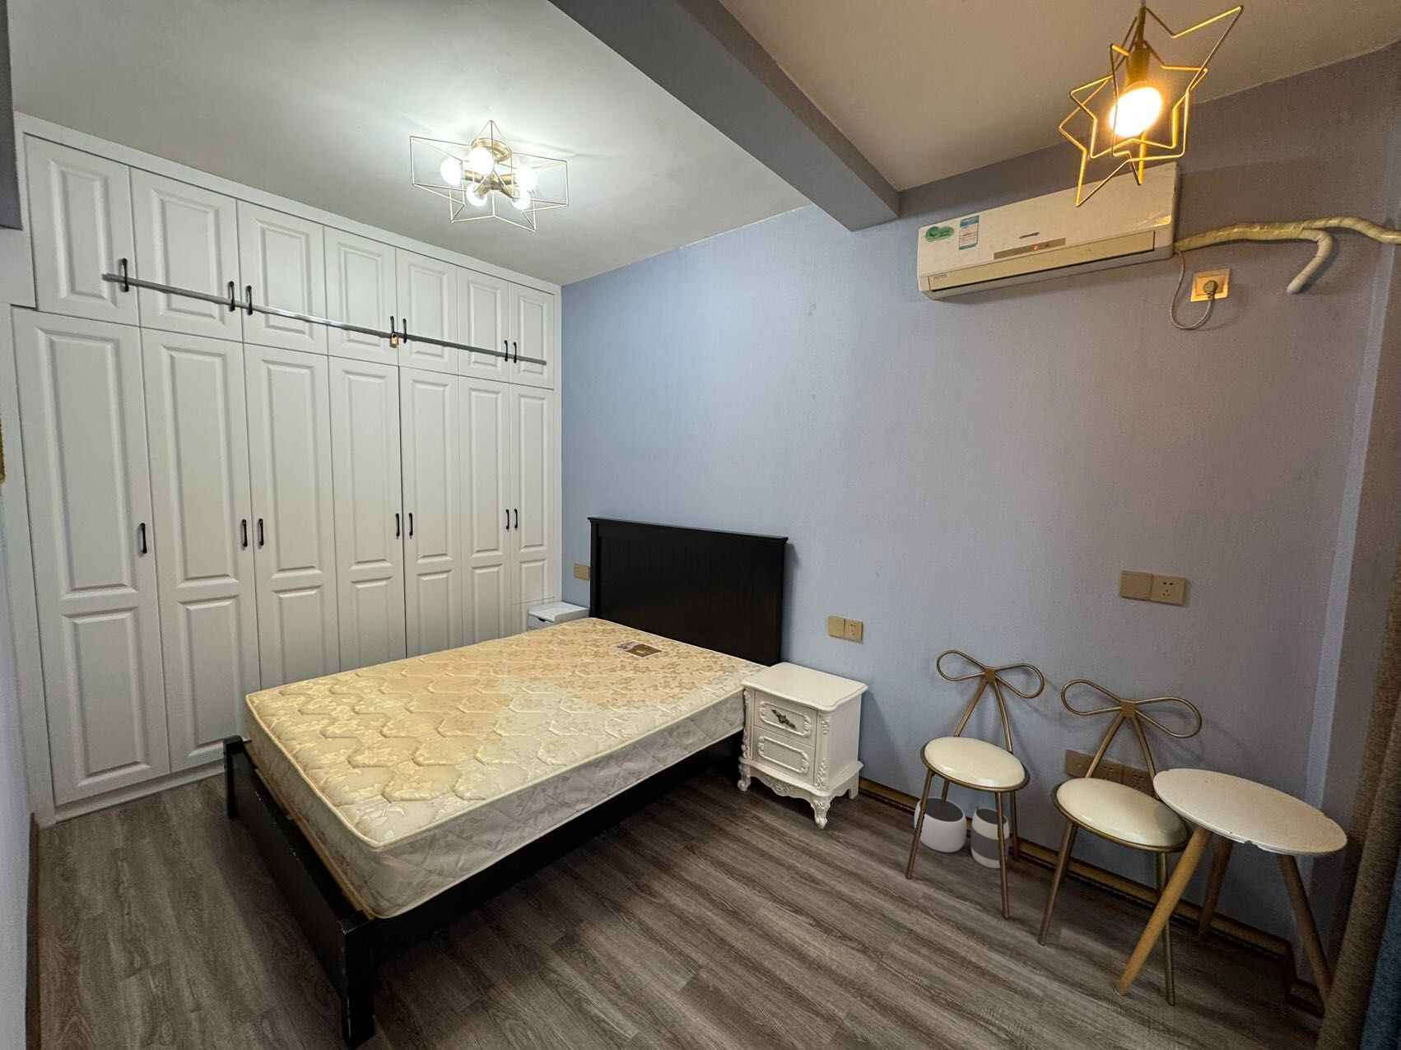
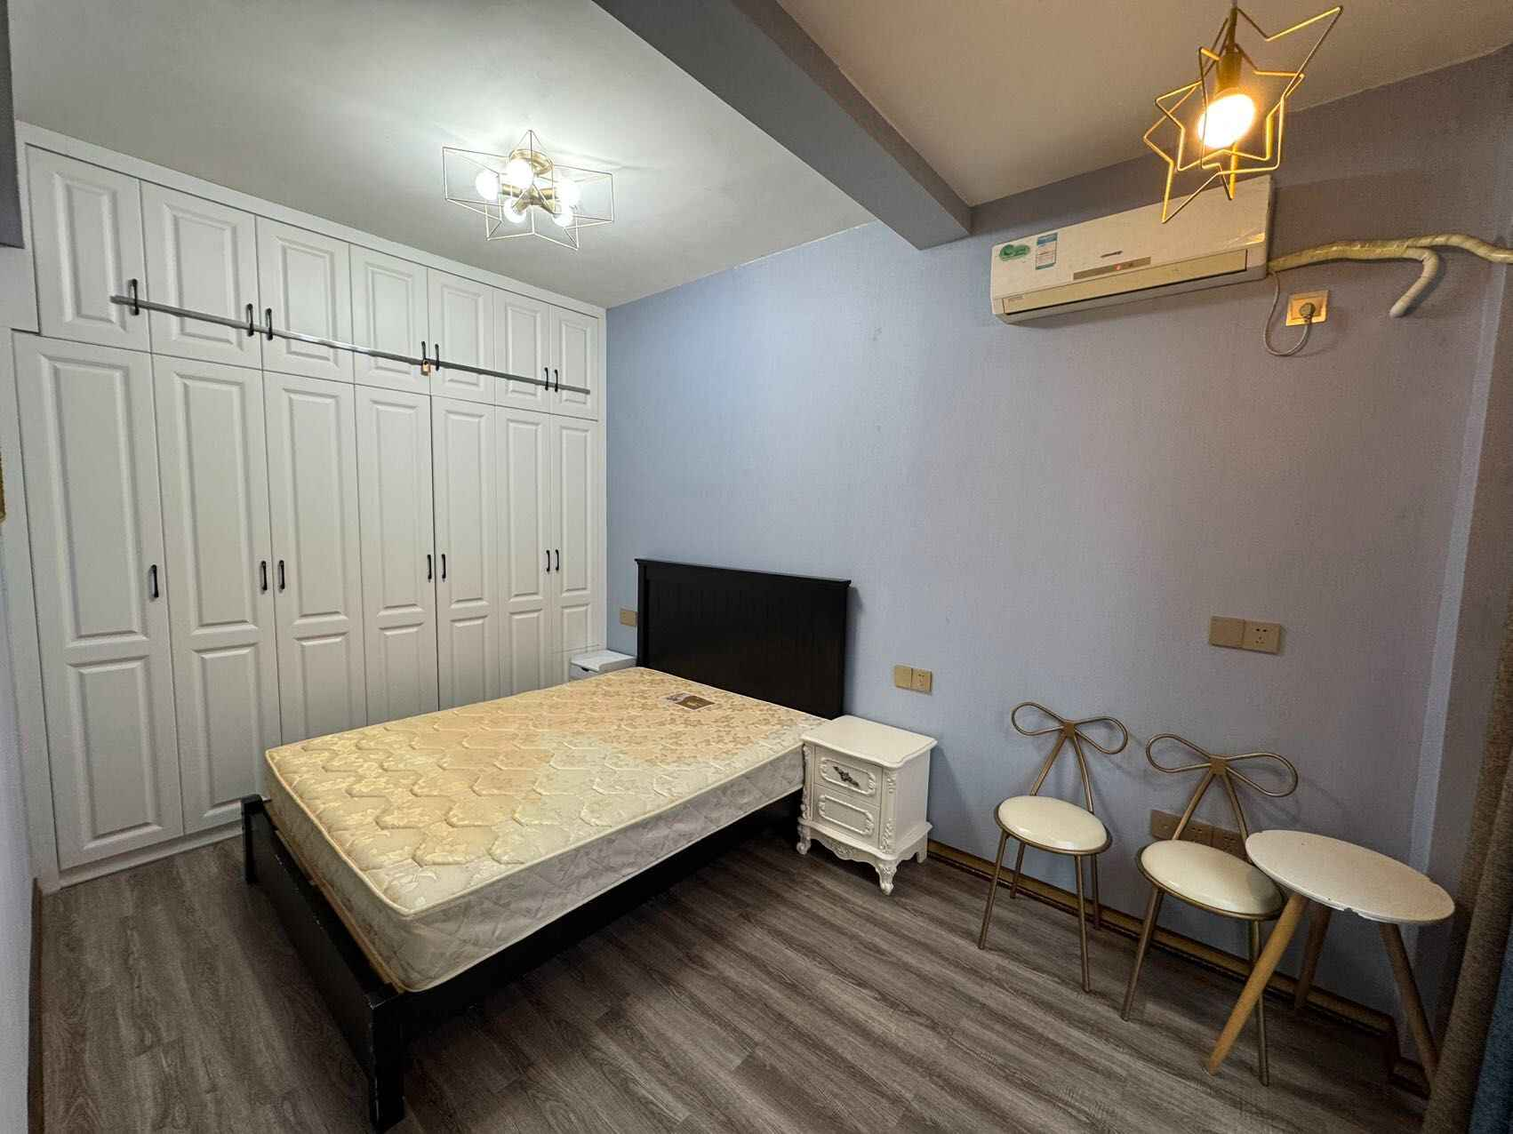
- waste basket [913,796,1010,869]
